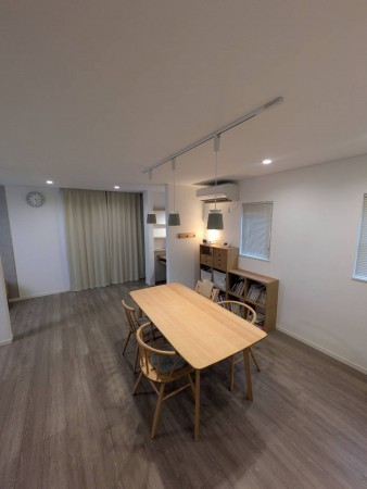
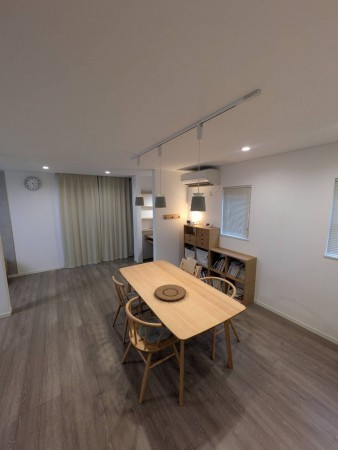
+ plate [154,284,187,302]
